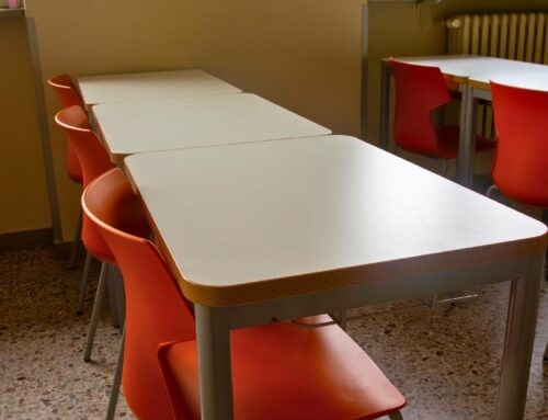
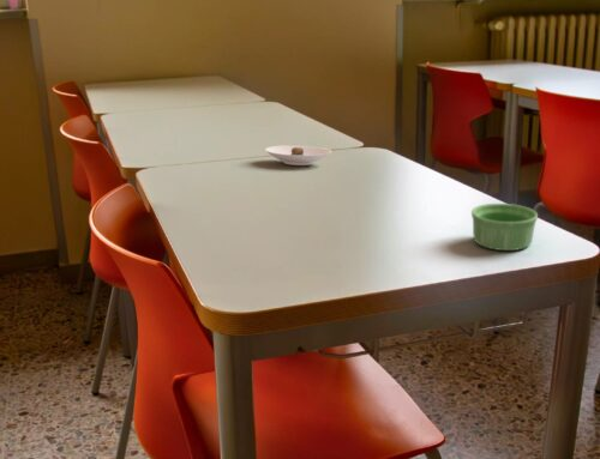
+ ramekin [470,203,539,252]
+ saucer [264,144,332,167]
